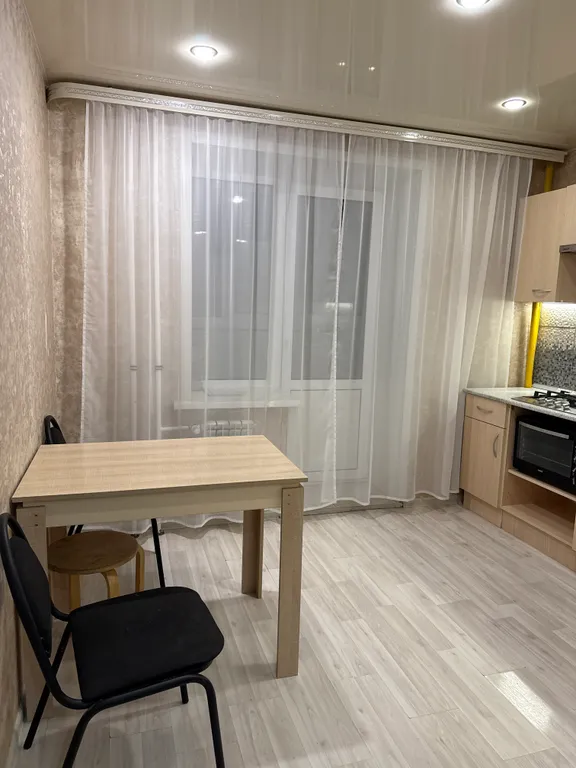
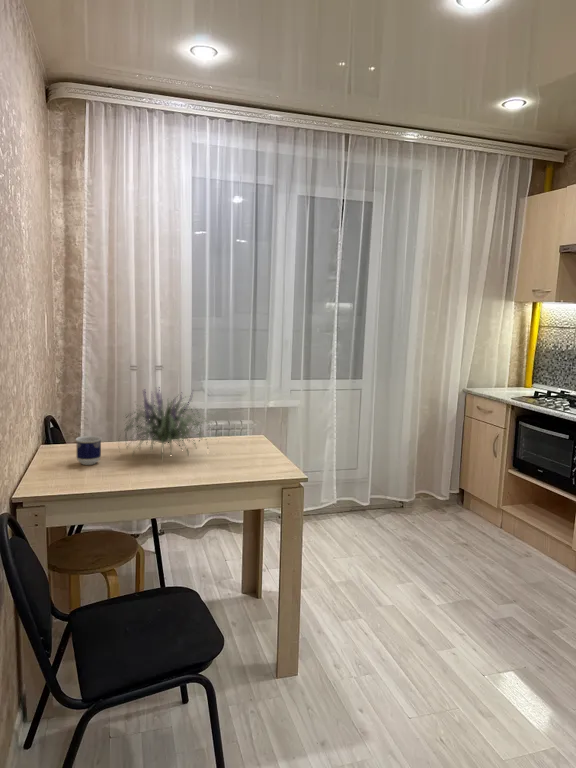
+ cup [75,435,103,466]
+ plant [117,385,220,463]
